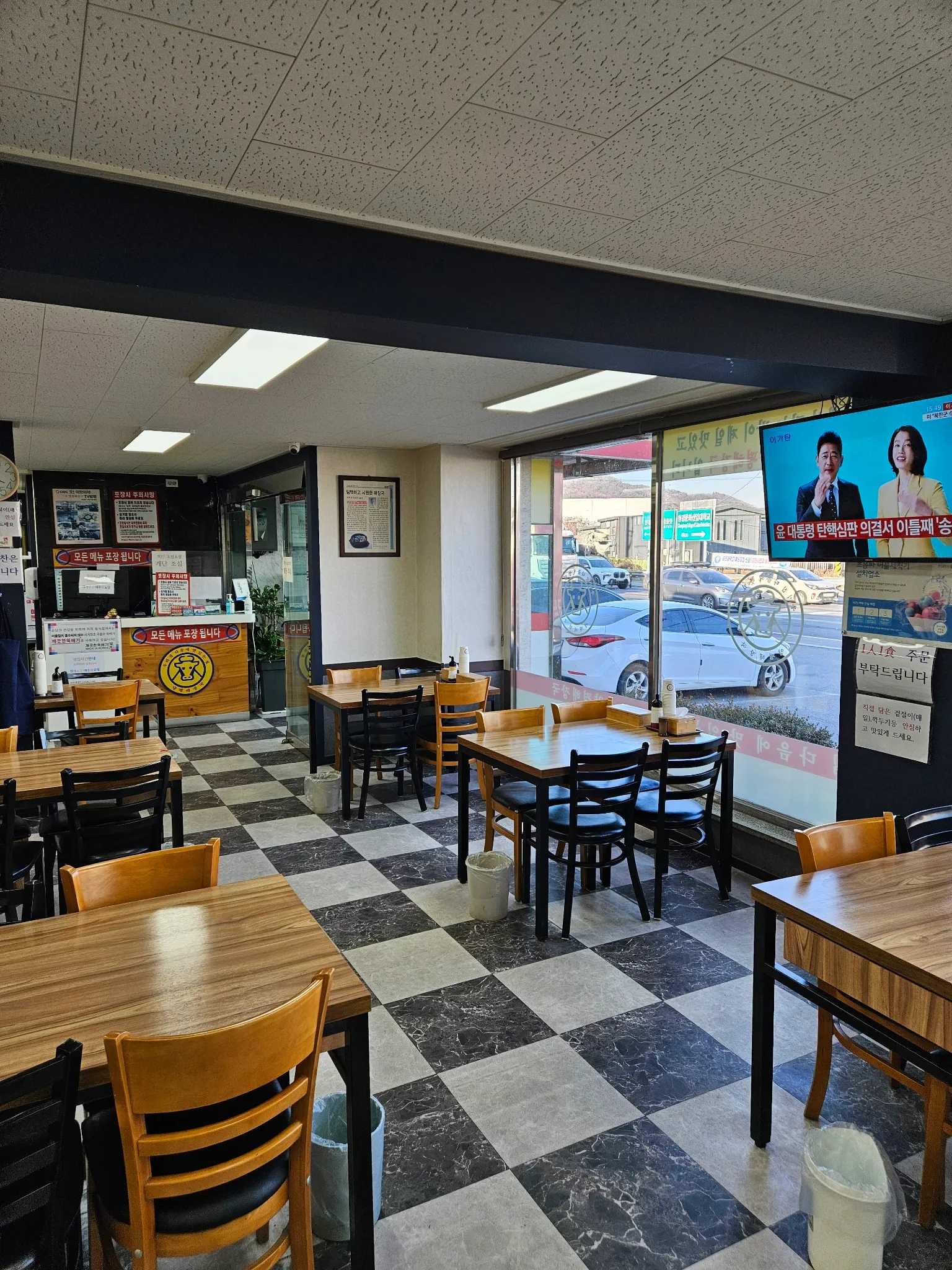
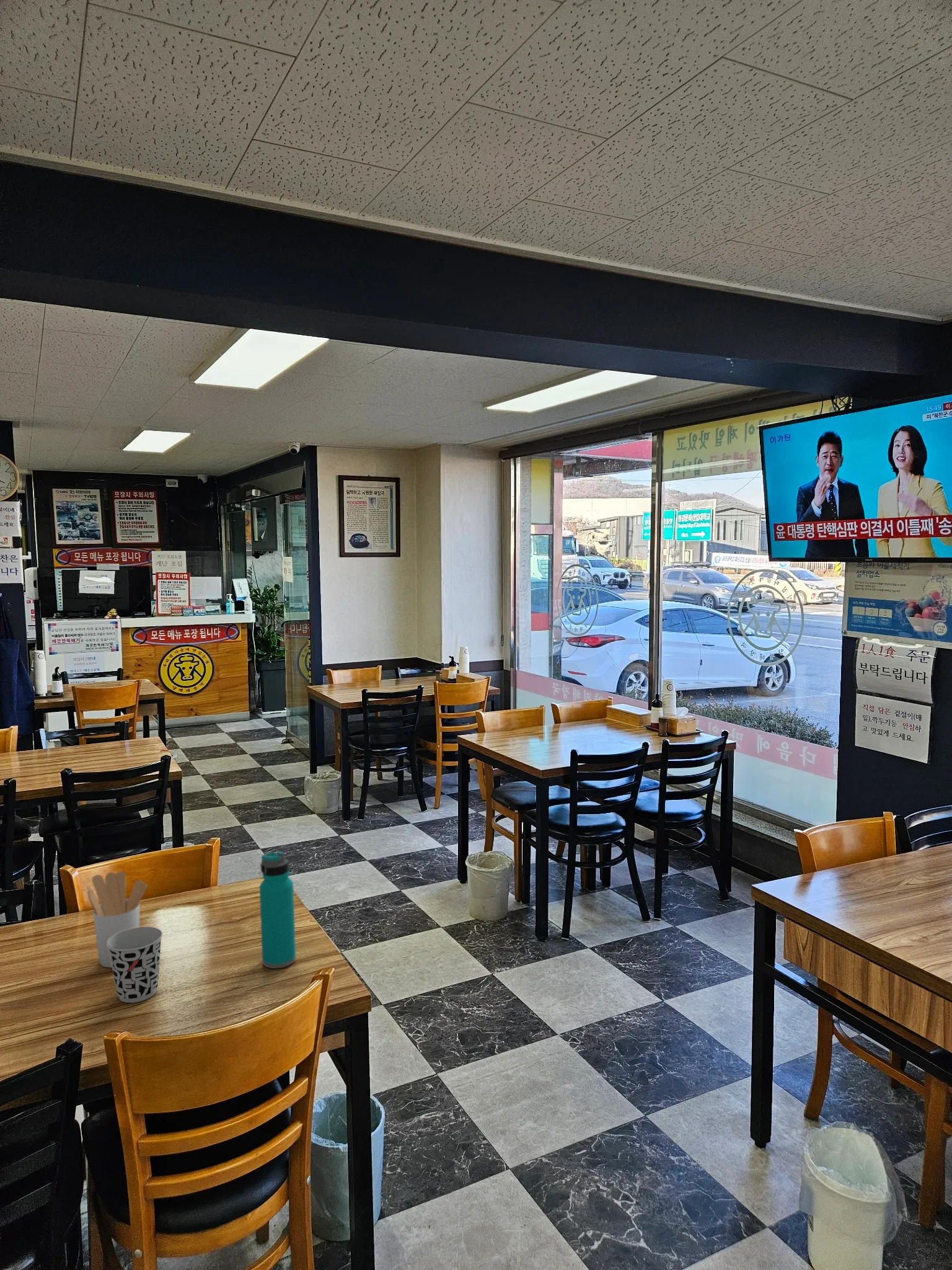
+ cup [107,926,163,1003]
+ water bottle [259,851,296,969]
+ utensil holder [87,871,148,968]
